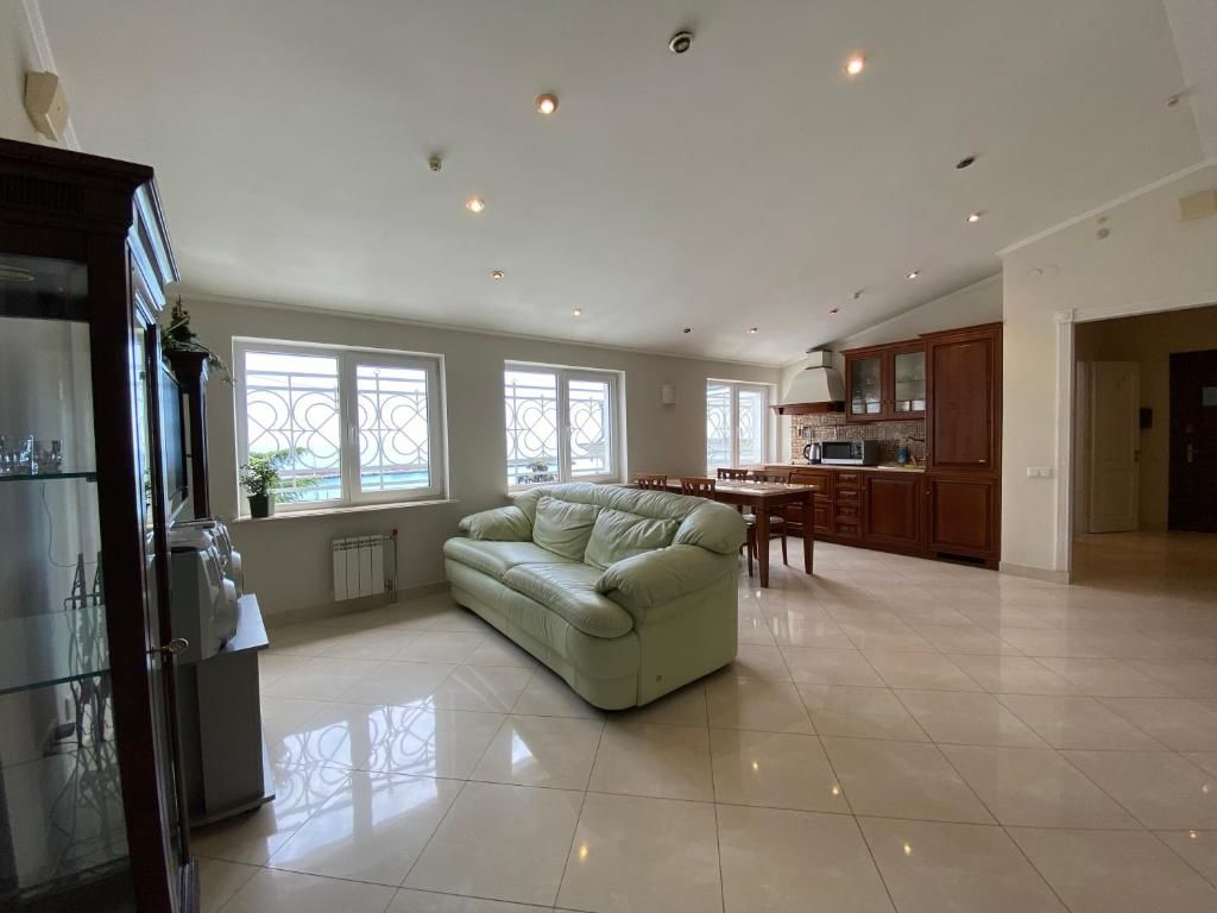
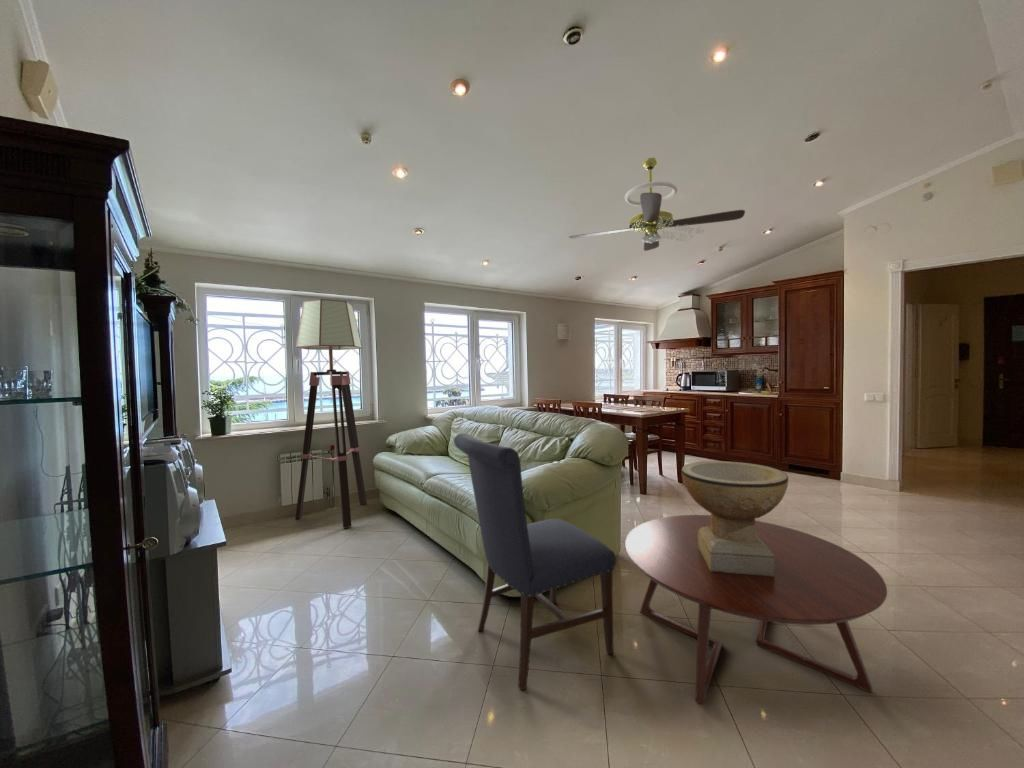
+ decorative bowl [680,460,789,577]
+ ceiling fan [568,157,746,252]
+ floor lamp [294,298,368,529]
+ coffee table [624,514,888,705]
+ chair [453,432,616,691]
